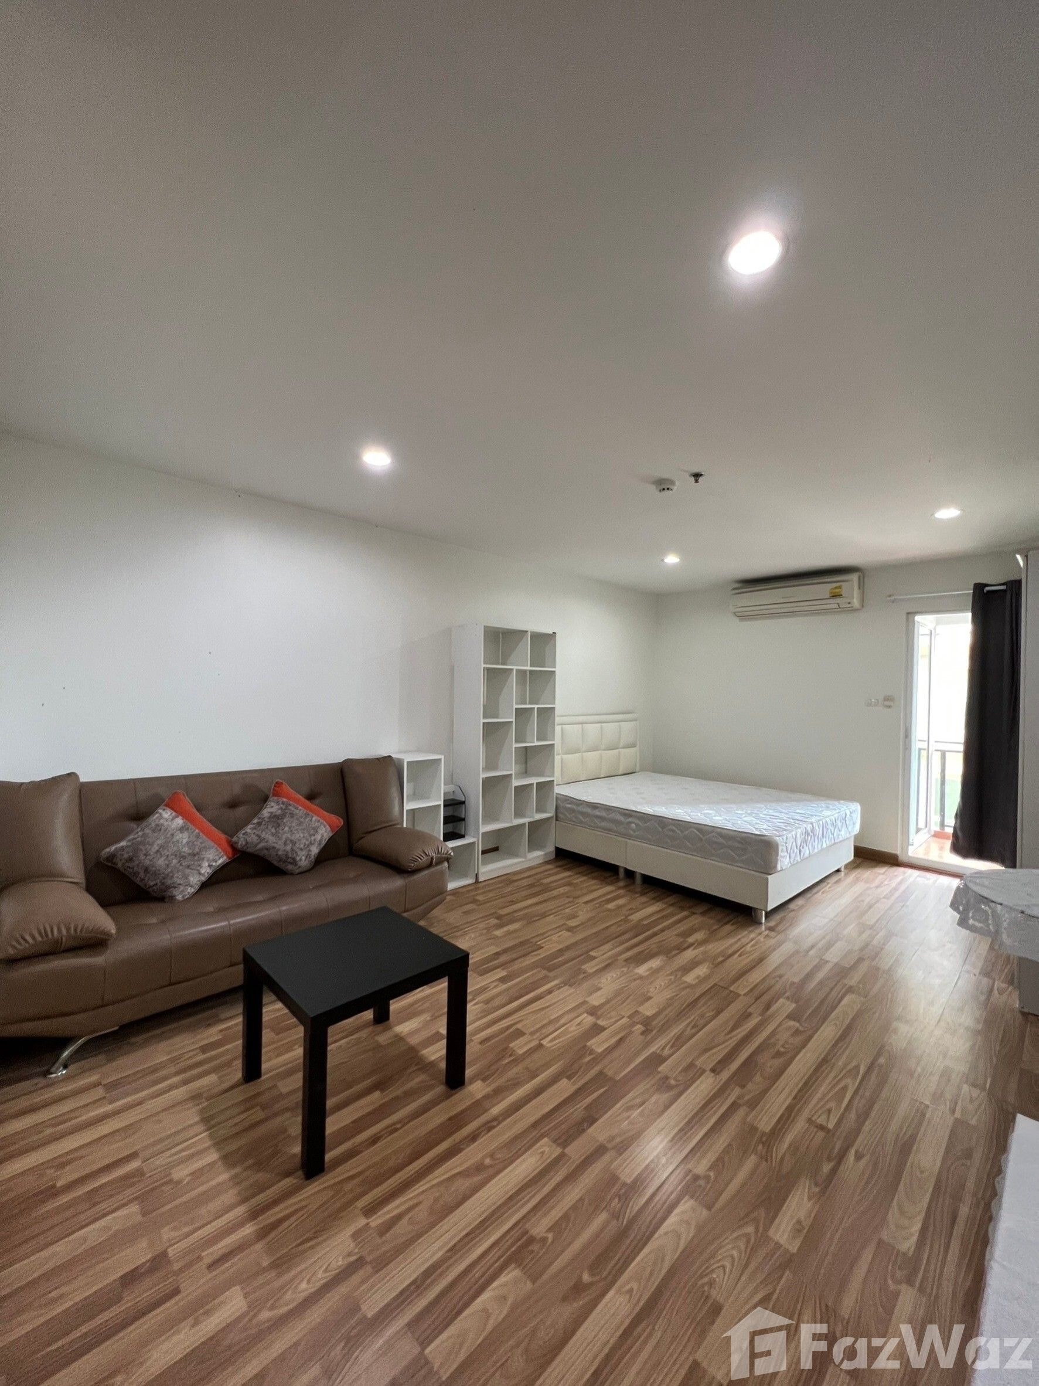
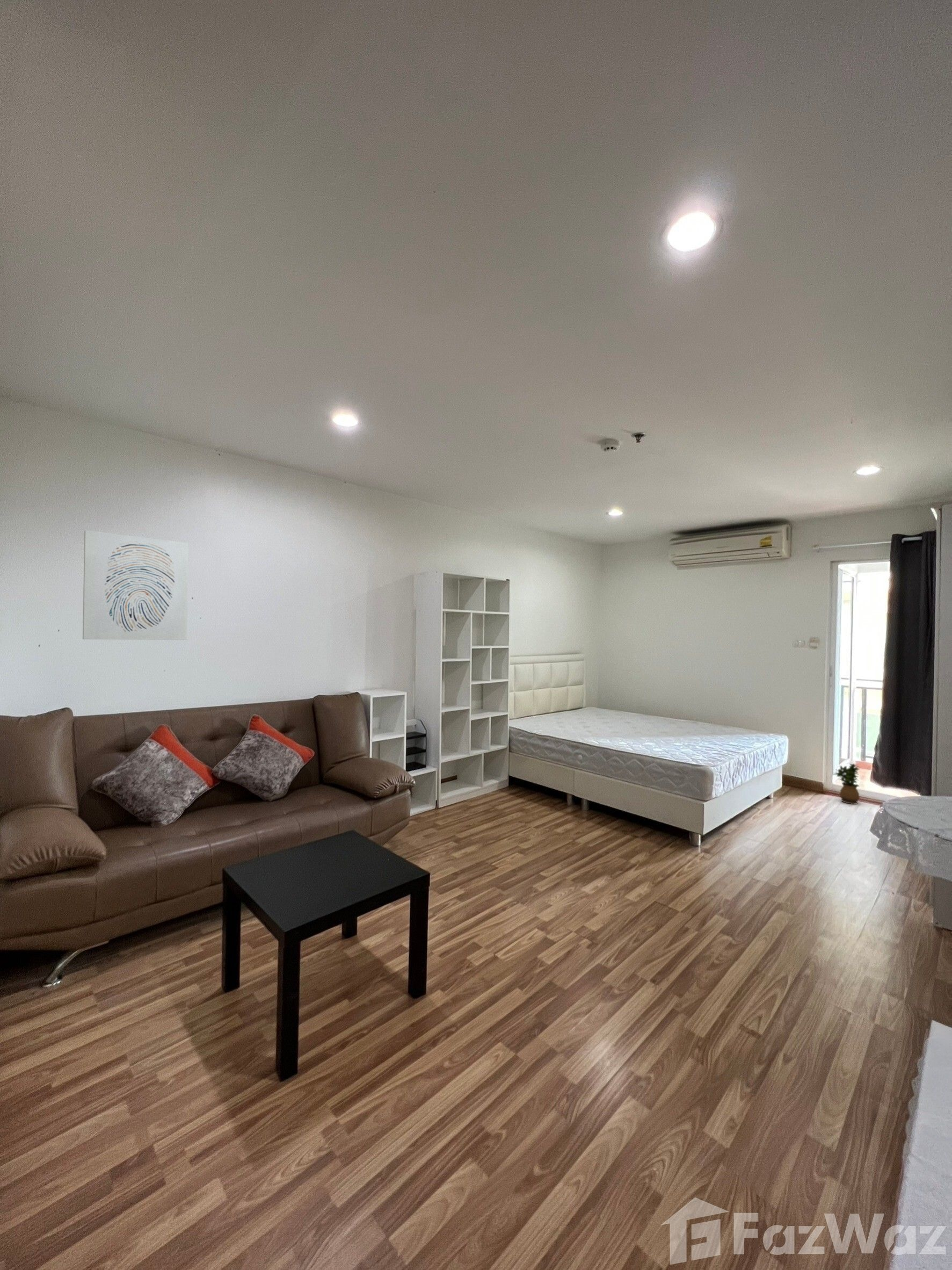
+ potted plant [834,763,860,805]
+ wall art [82,530,189,640]
